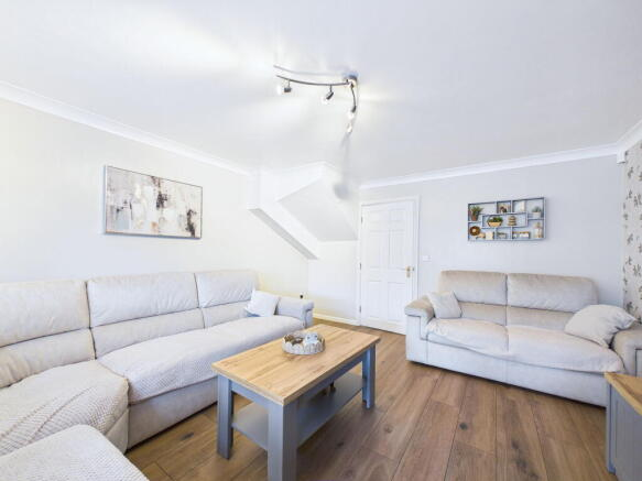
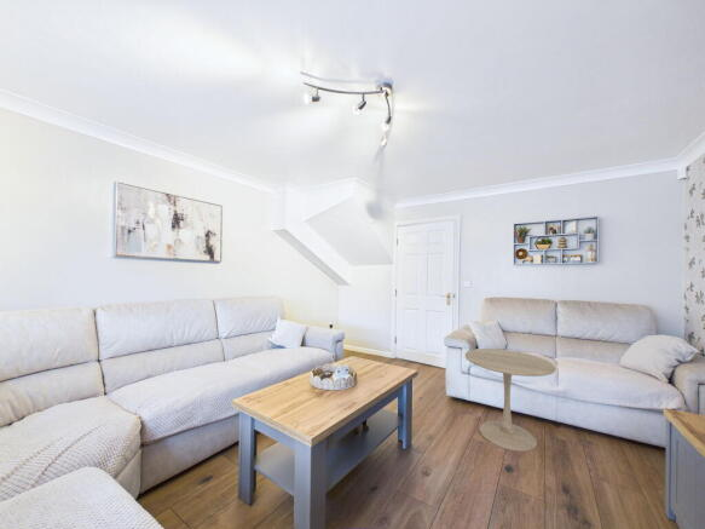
+ side table [464,347,556,453]
